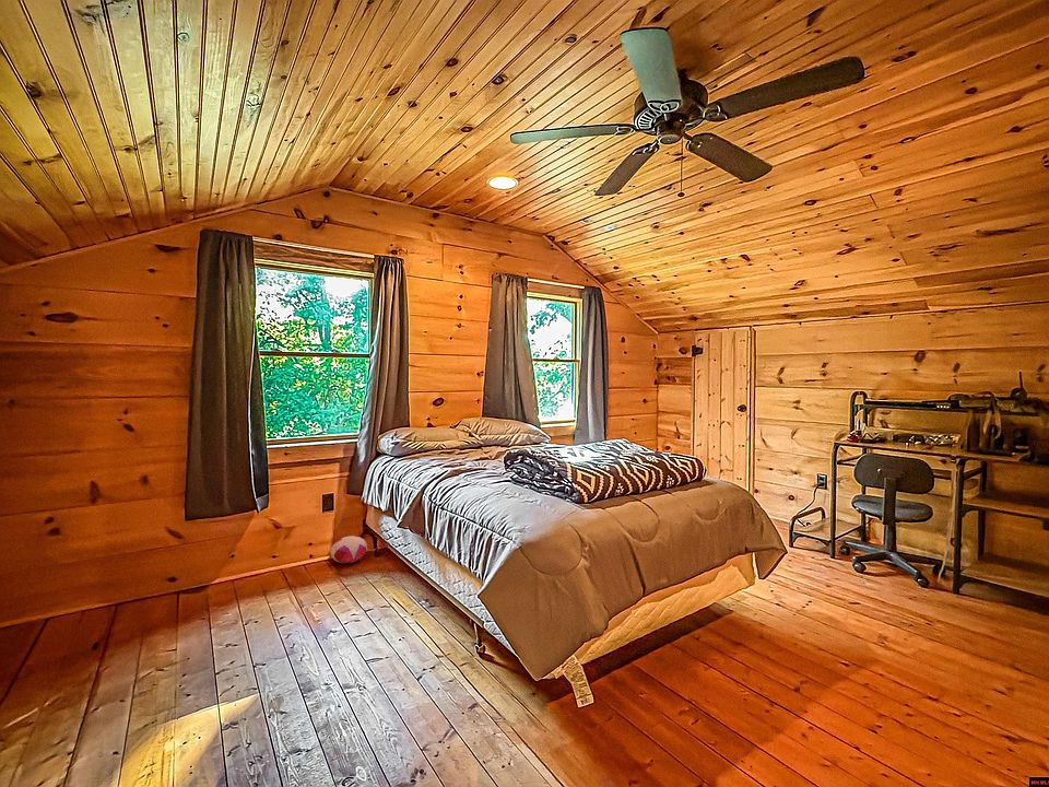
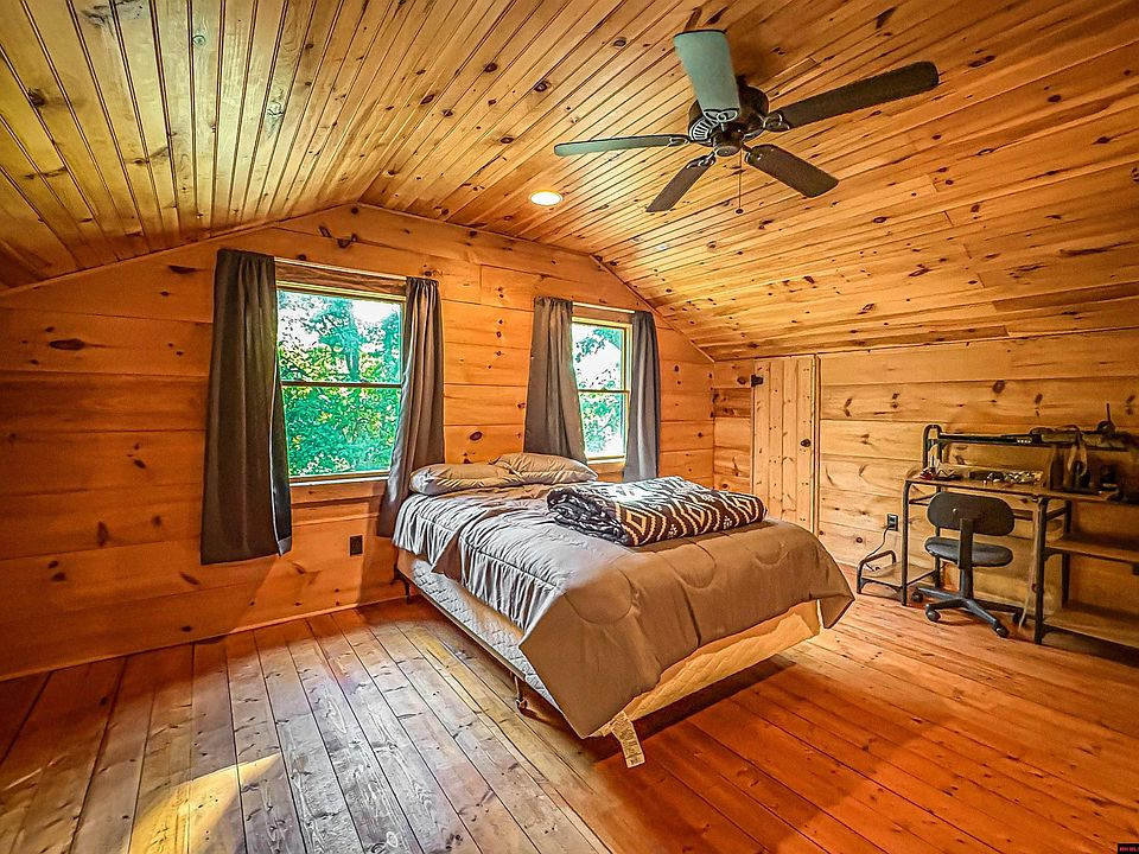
- plush toy [330,535,368,564]
